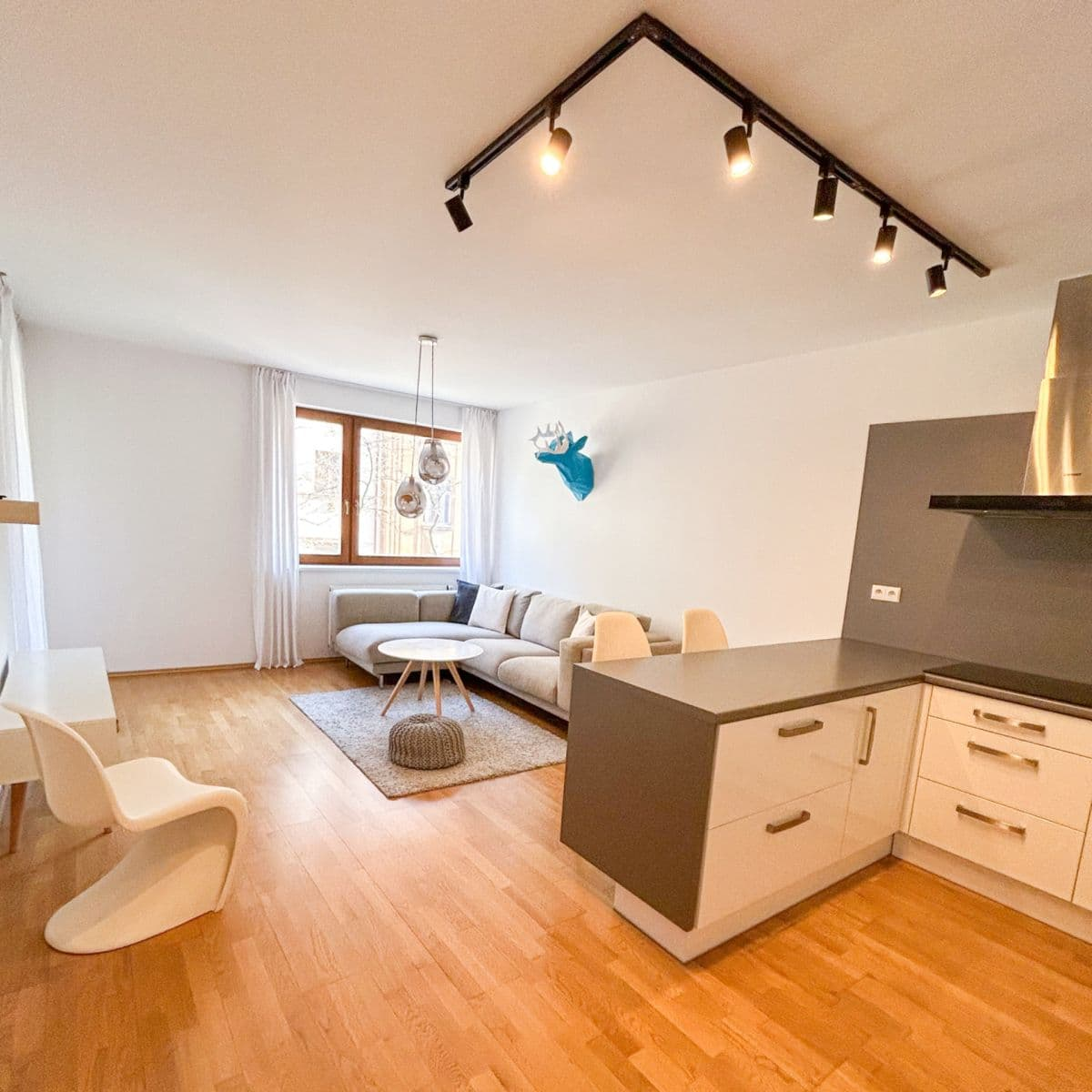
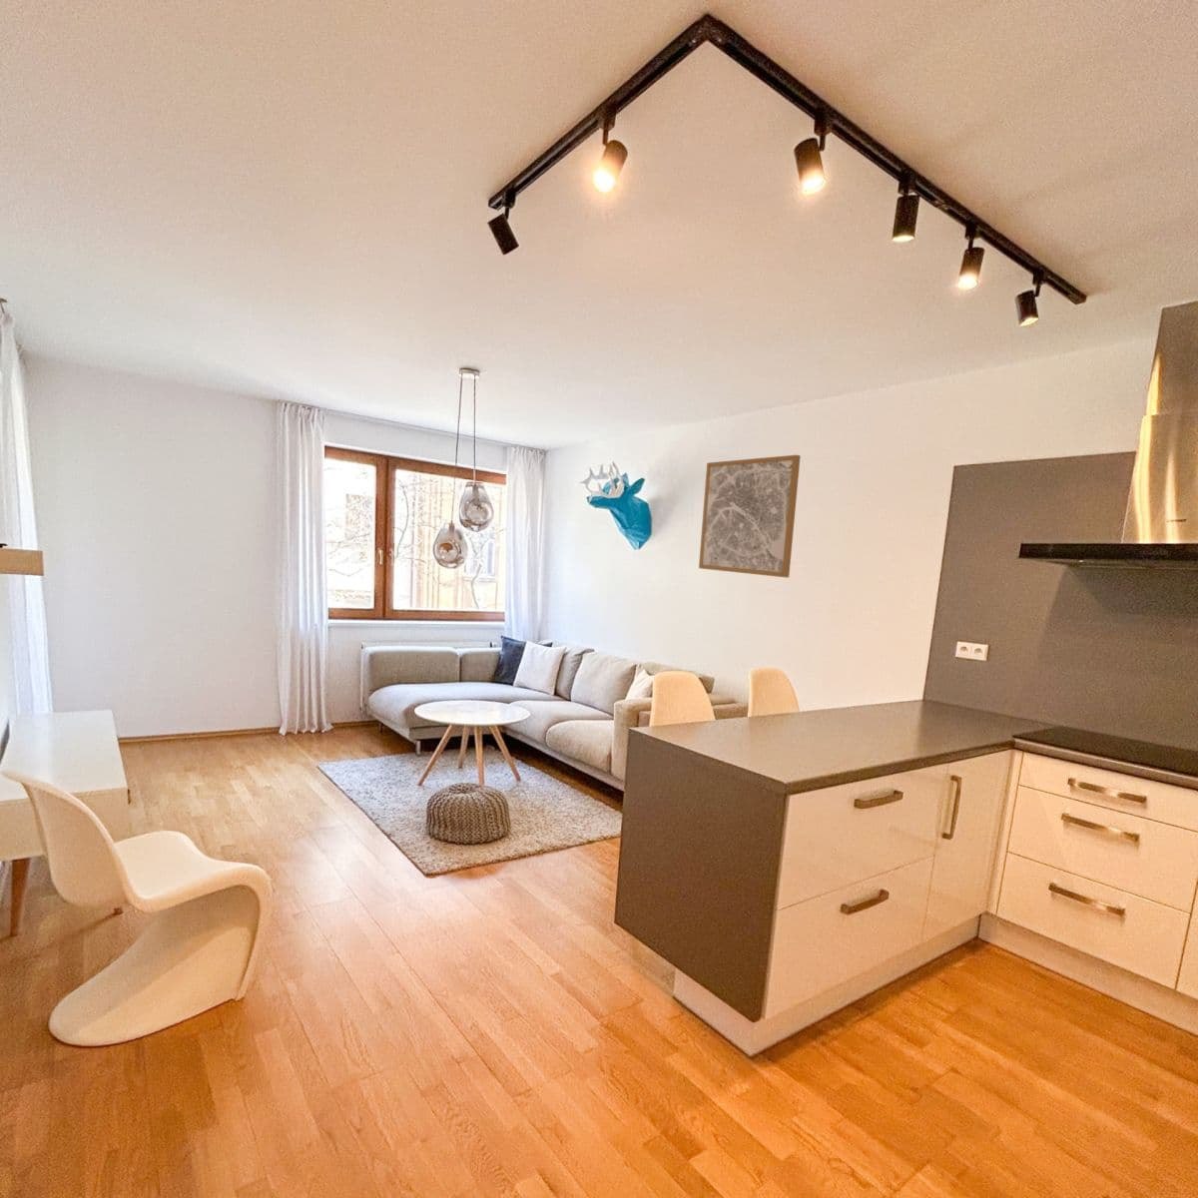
+ wall art [698,454,802,578]
